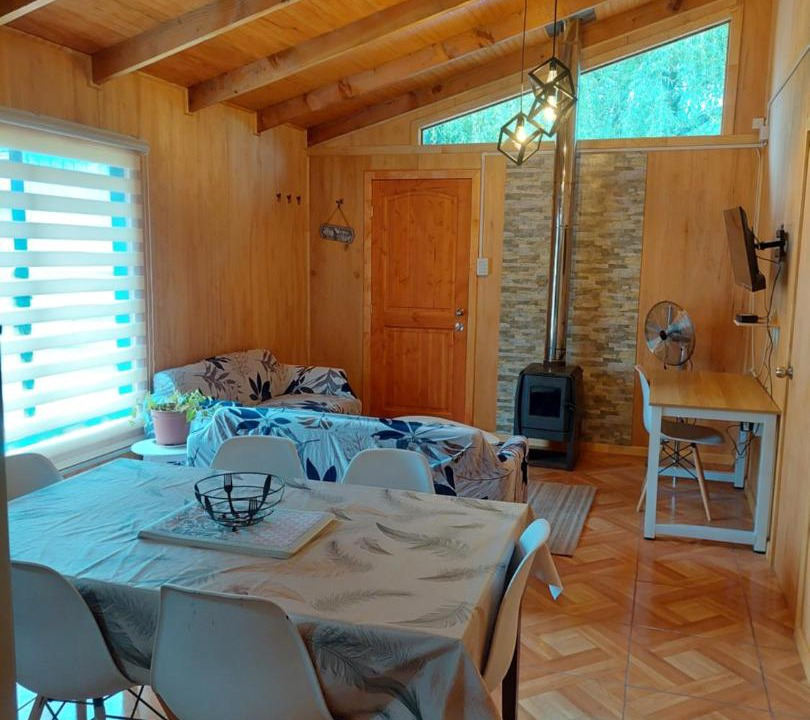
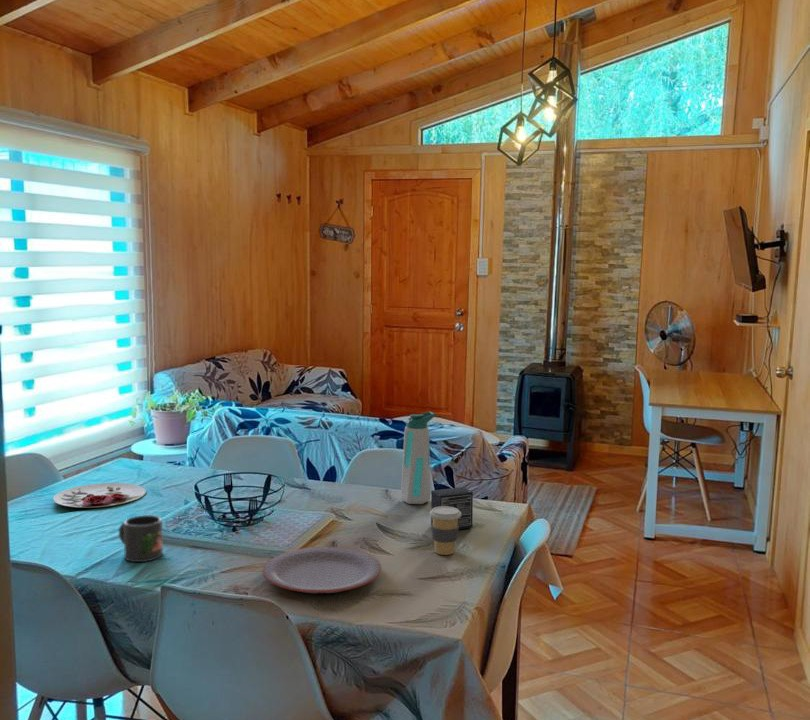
+ mug [118,514,164,563]
+ plate [52,482,147,509]
+ coffee cup [429,506,461,556]
+ small box [430,486,474,530]
+ plate [262,546,382,594]
+ water bottle [400,410,437,505]
